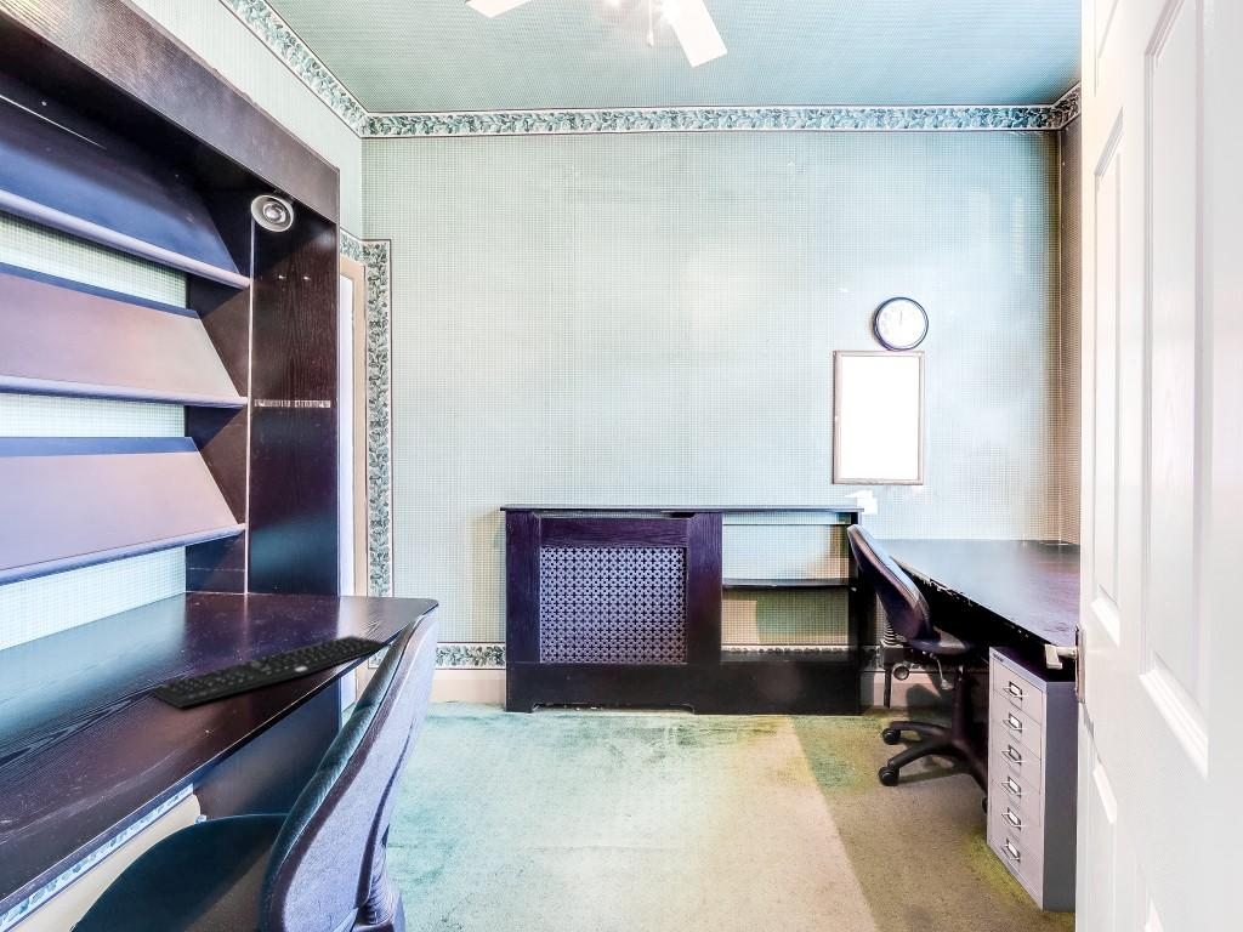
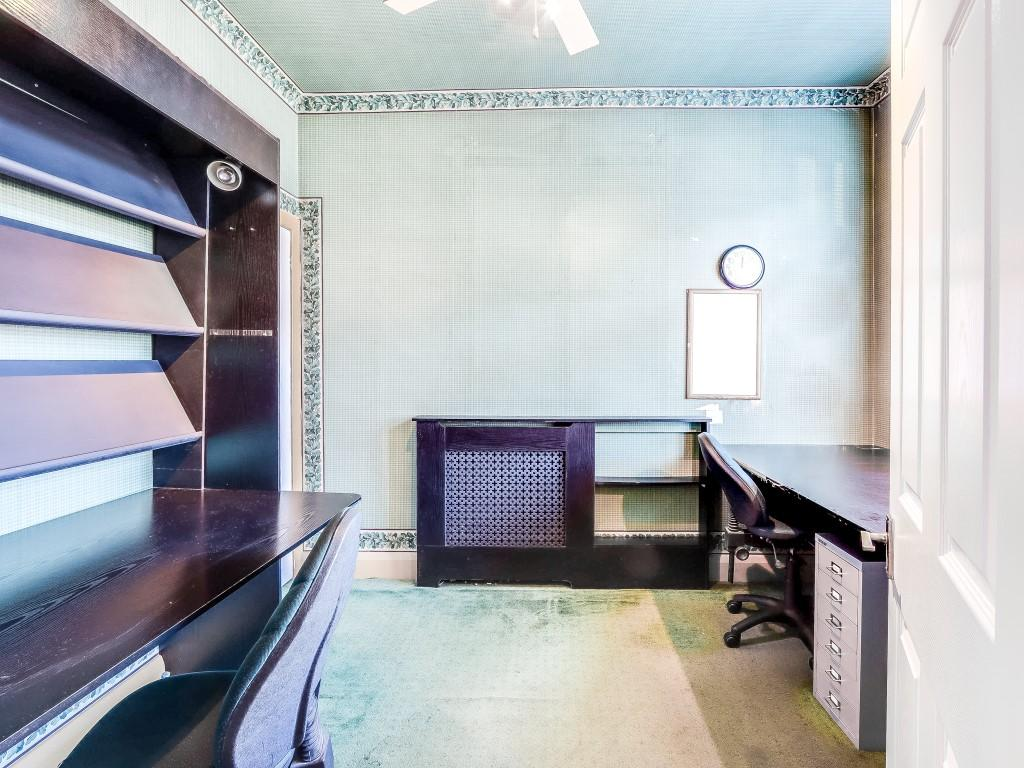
- keyboard [144,633,393,709]
